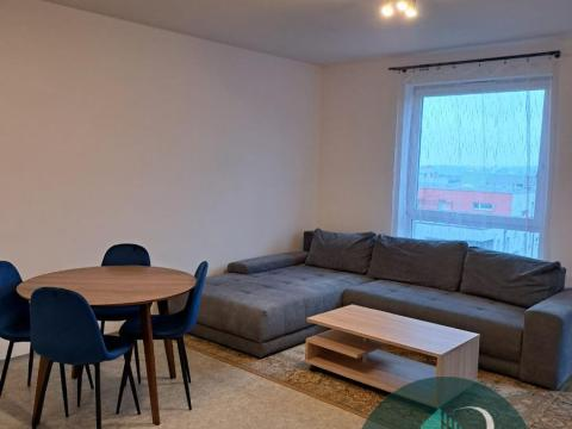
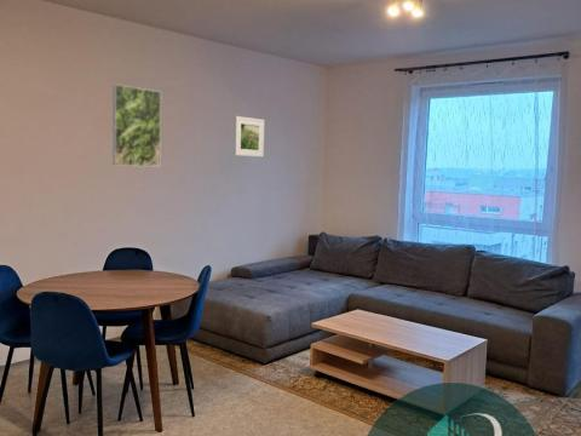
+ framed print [234,115,265,159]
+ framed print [113,84,162,168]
